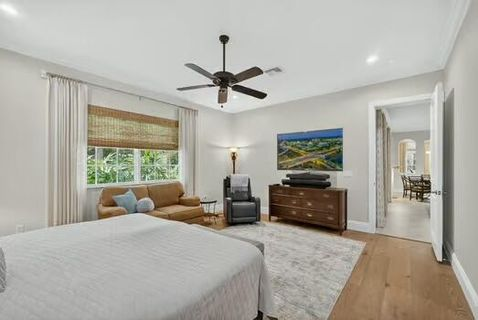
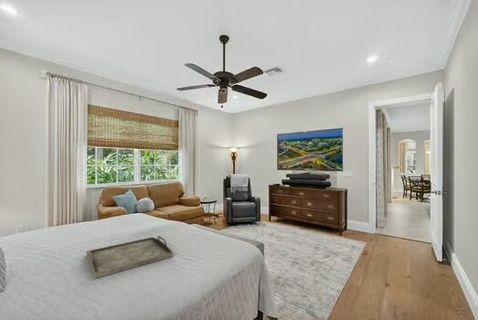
+ serving tray [85,235,174,279]
